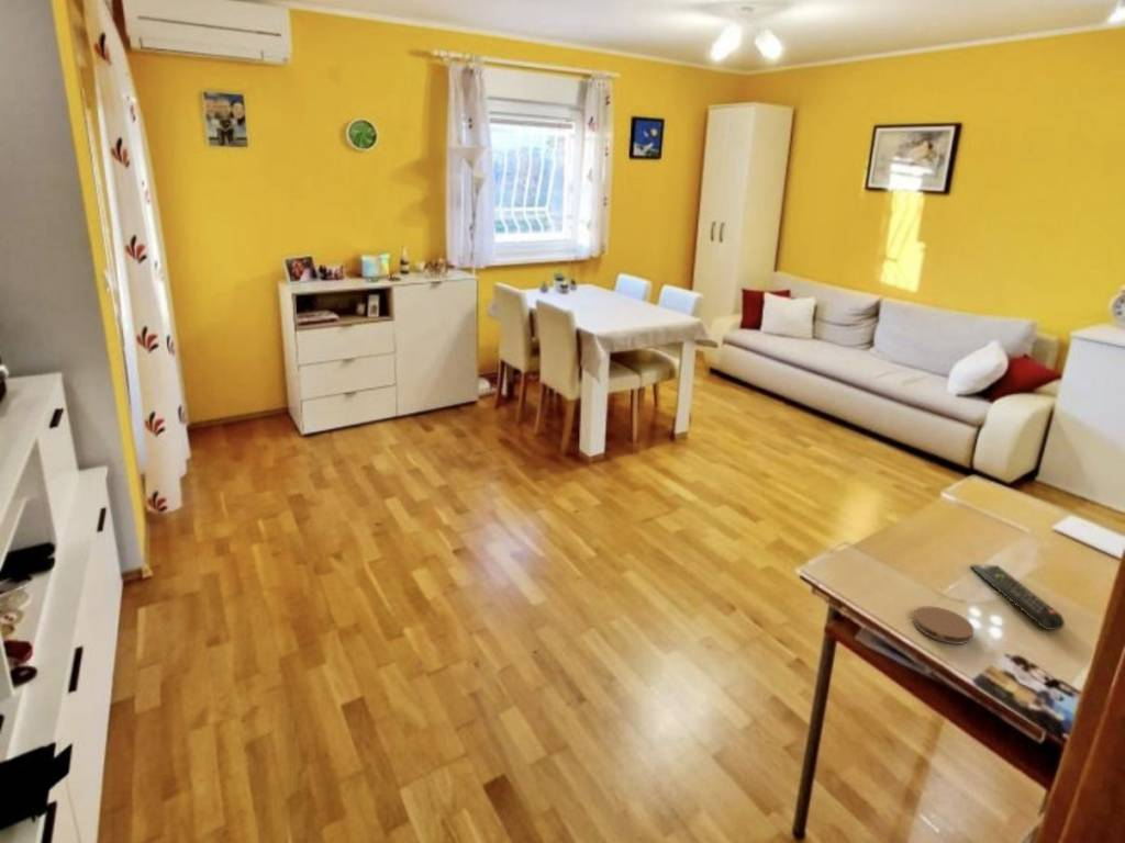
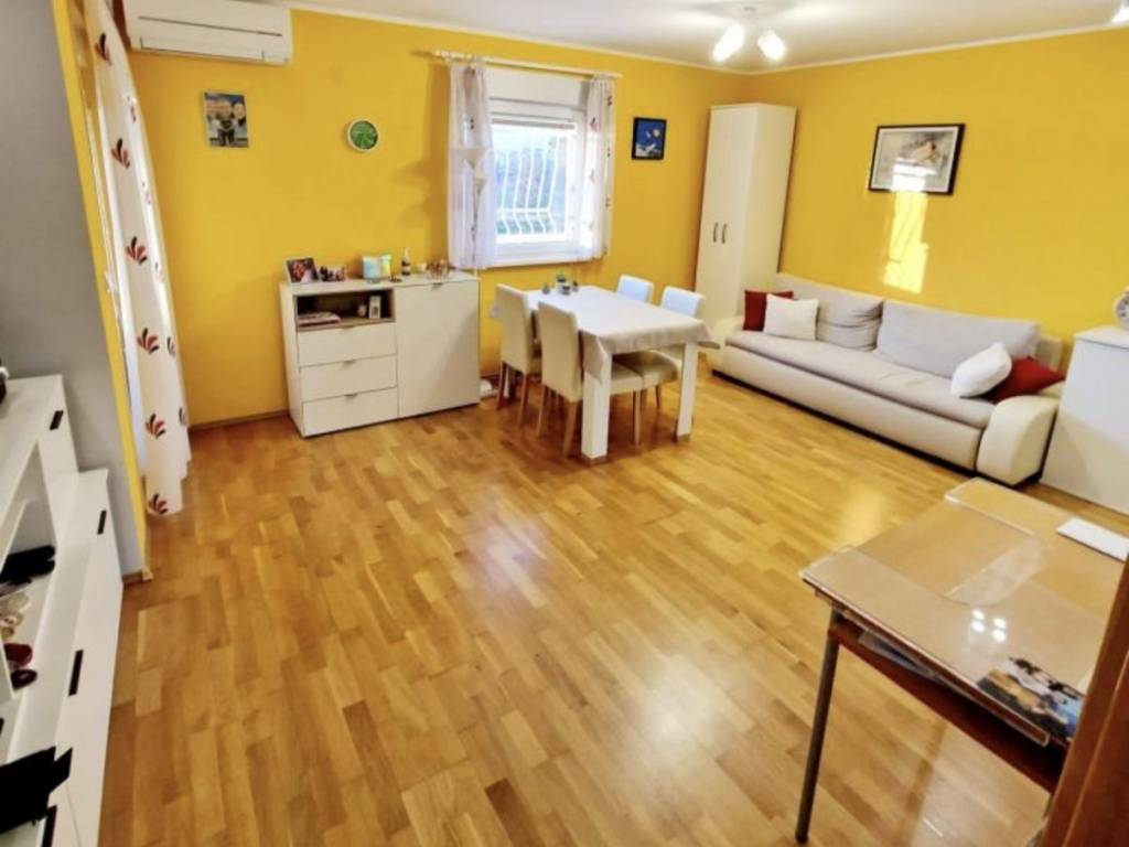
- remote control [970,564,1066,631]
- coaster [912,606,976,645]
